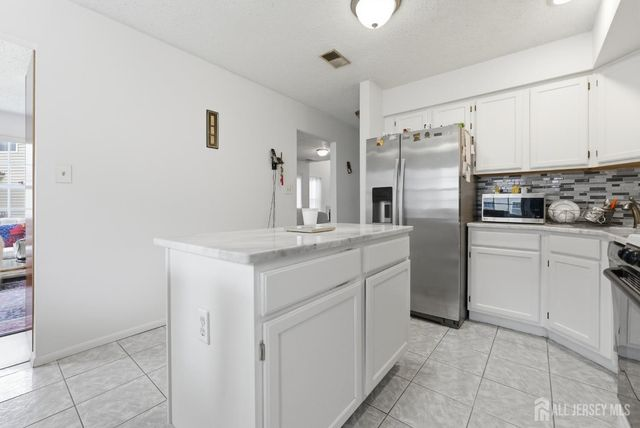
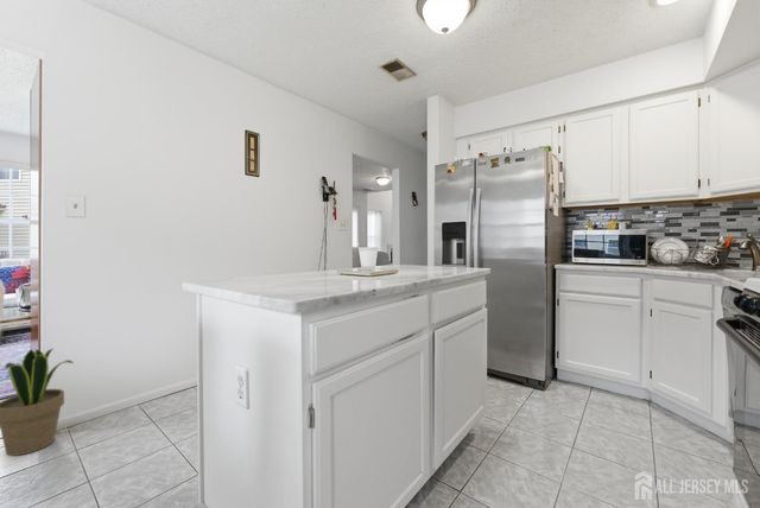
+ potted plant [0,347,75,457]
